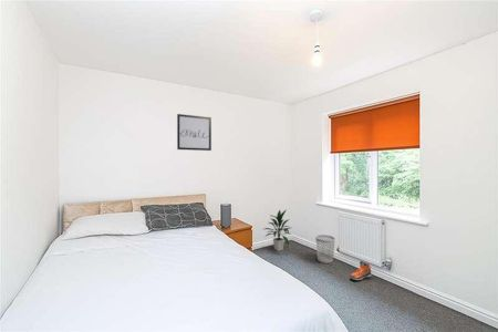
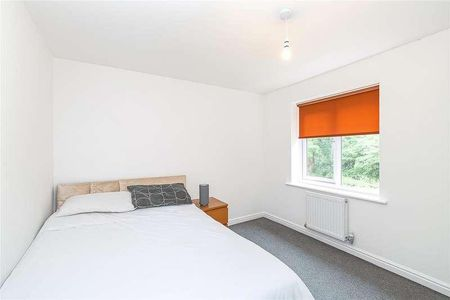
- indoor plant [261,208,292,252]
- wall art [176,113,212,152]
- sneaker [350,260,372,281]
- wastebasket [314,234,336,264]
